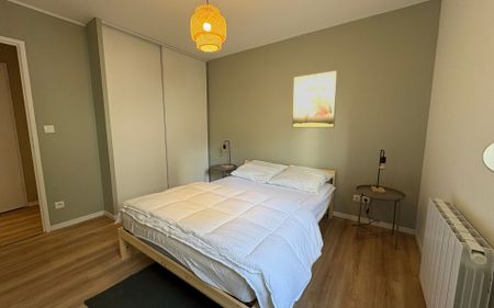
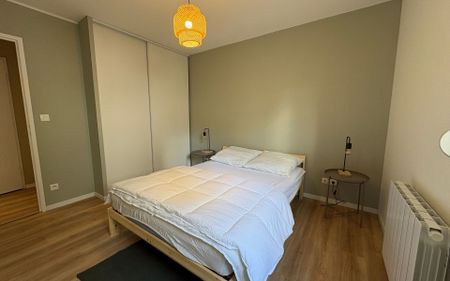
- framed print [291,69,338,129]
